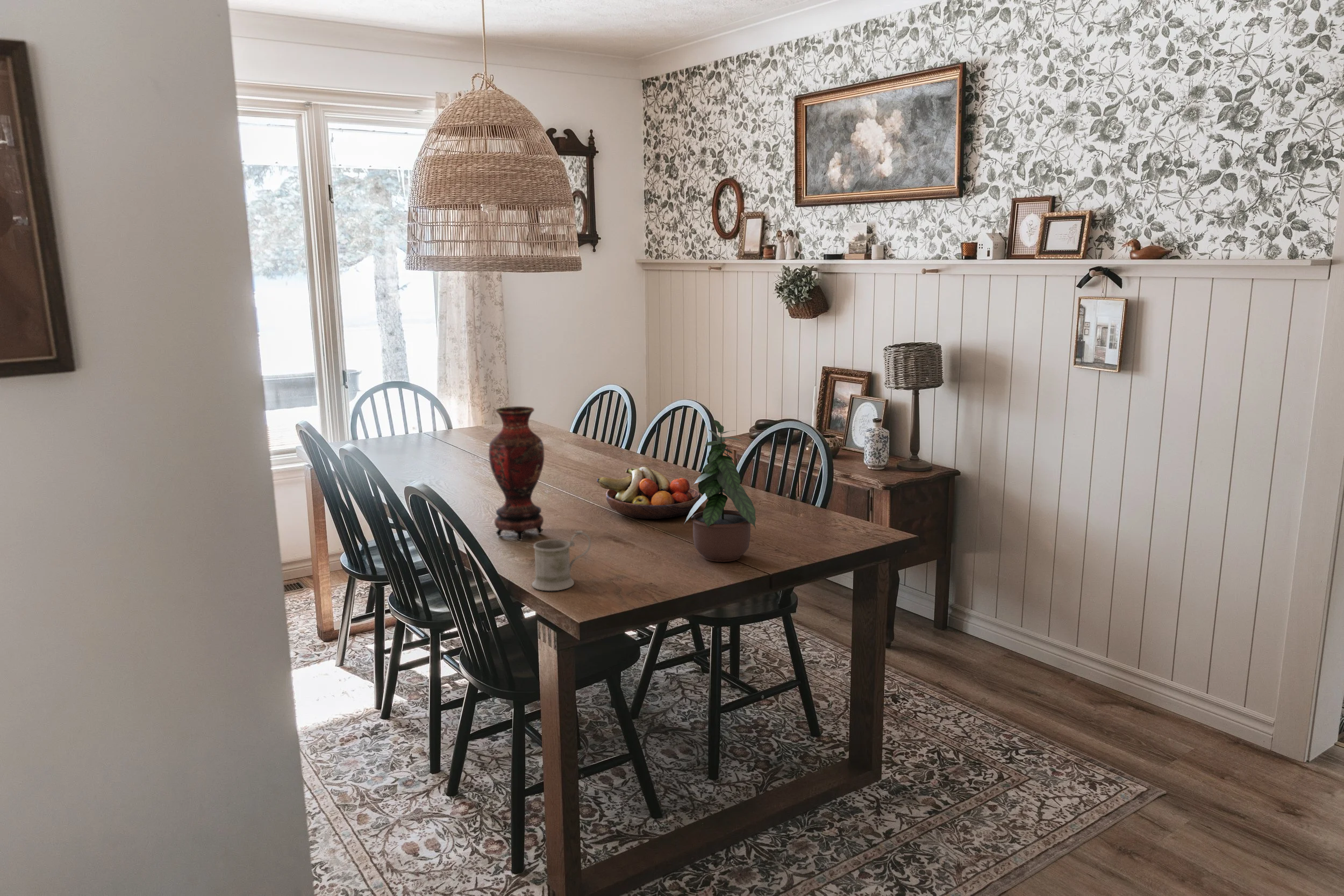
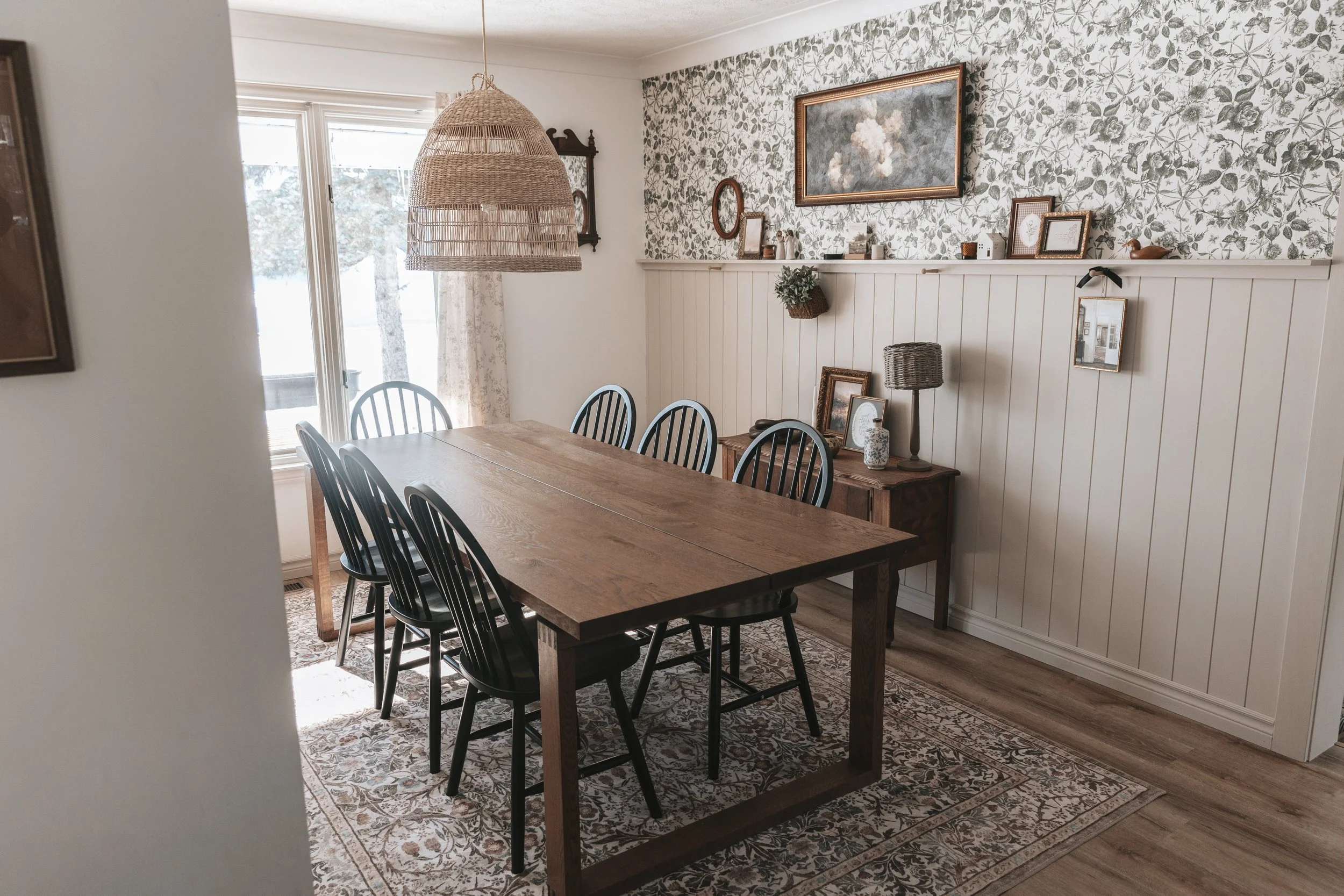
- fruit bowl [597,466,701,520]
- potted plant [684,419,756,562]
- vase [488,406,545,541]
- mug [531,530,591,591]
